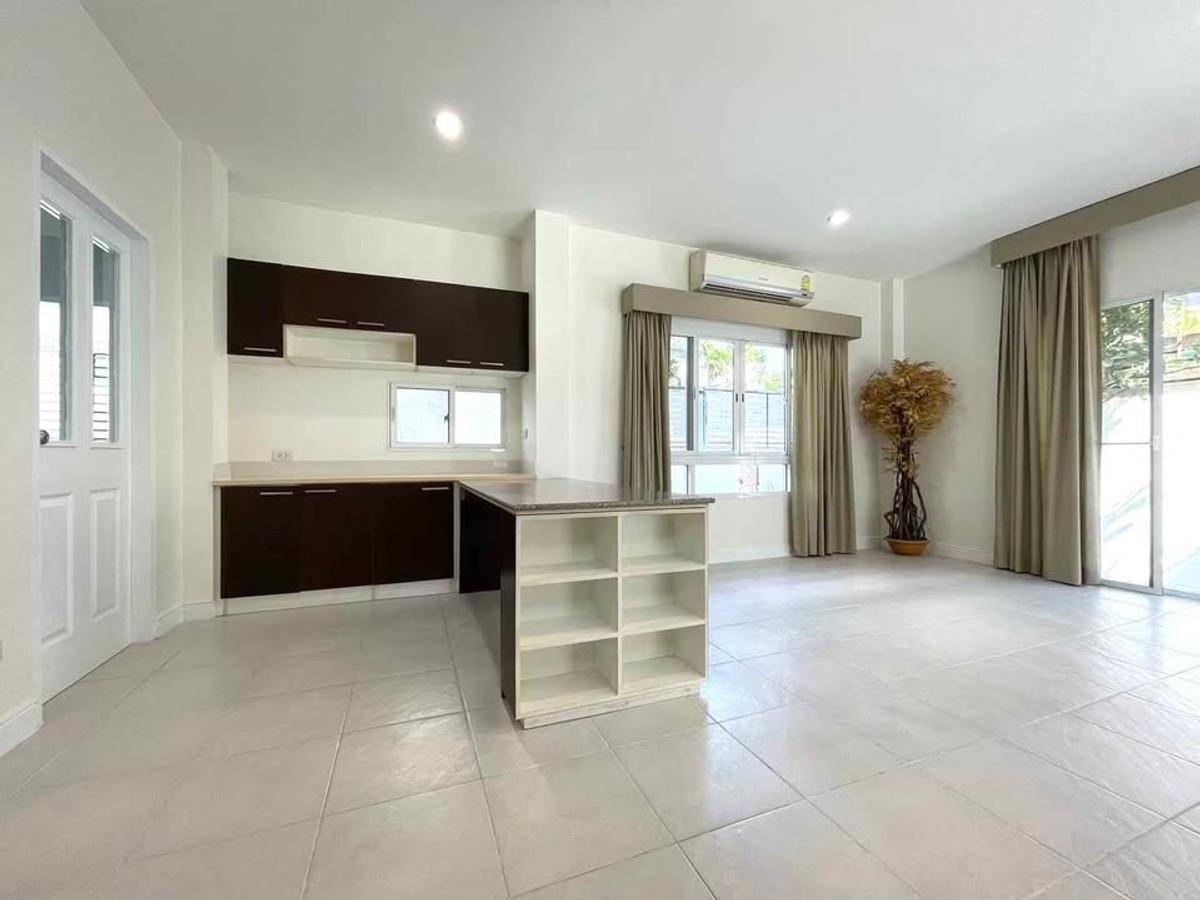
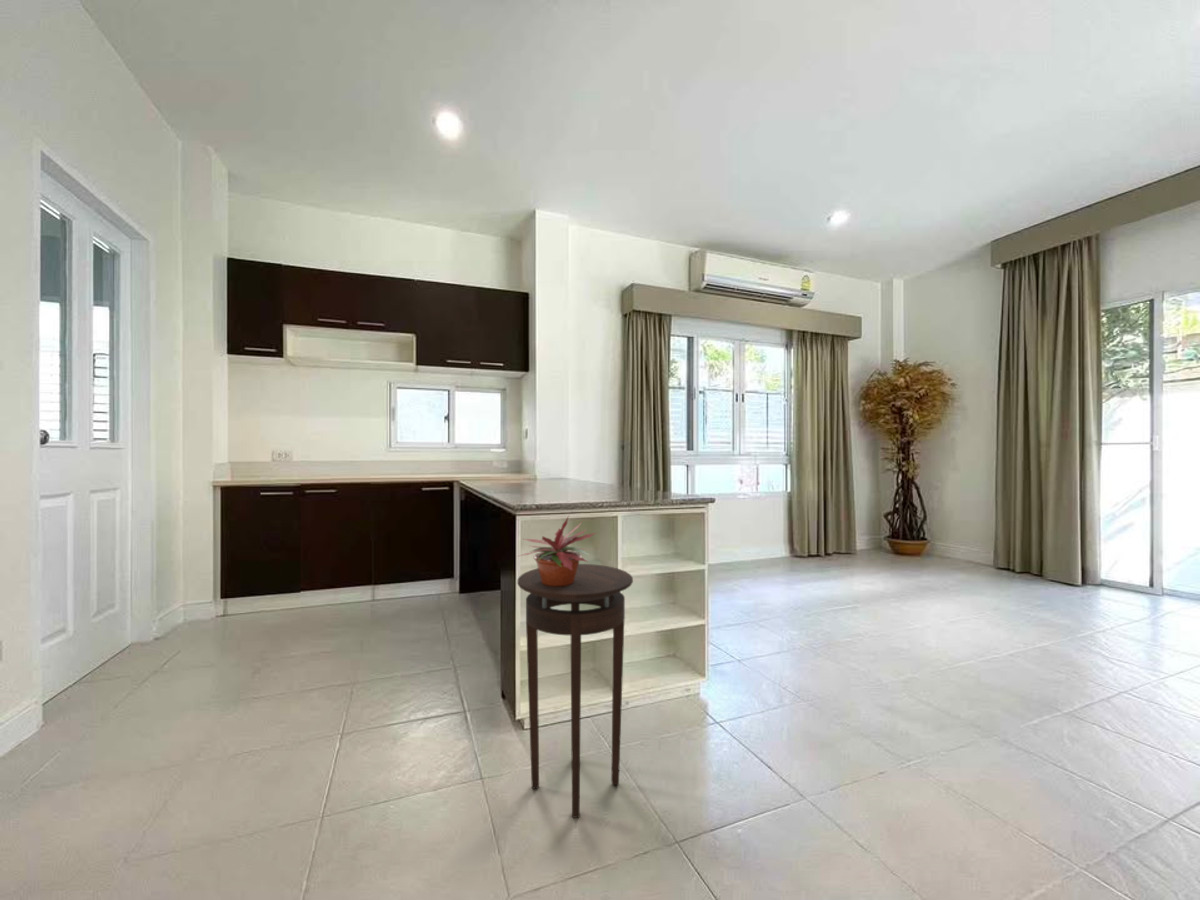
+ potted plant [516,513,600,587]
+ stool [516,563,634,819]
